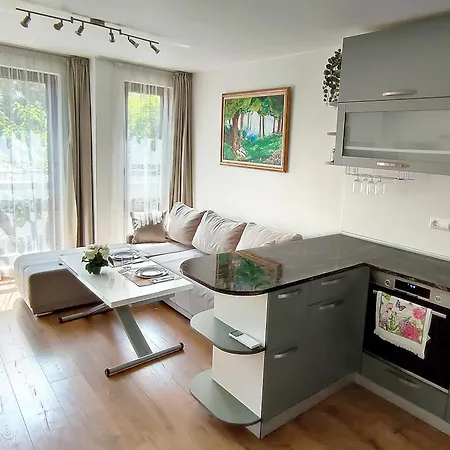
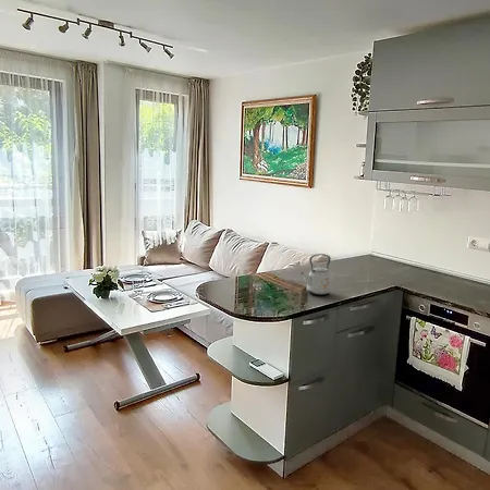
+ kettle [299,253,332,296]
